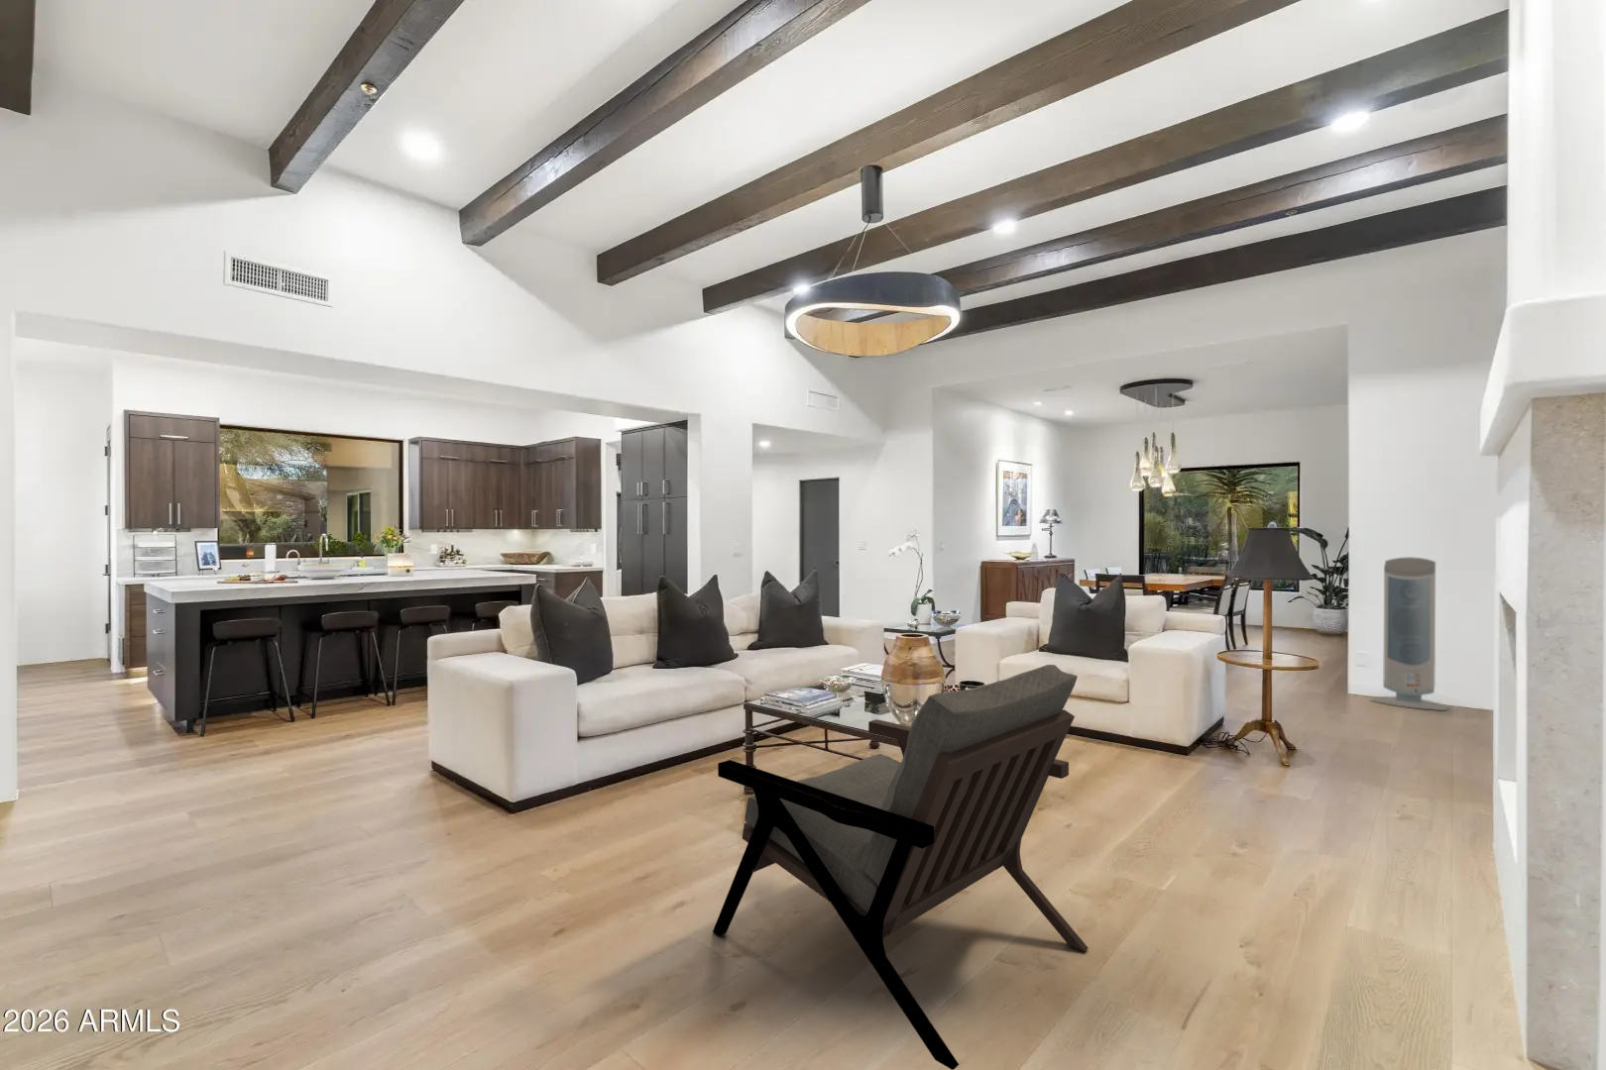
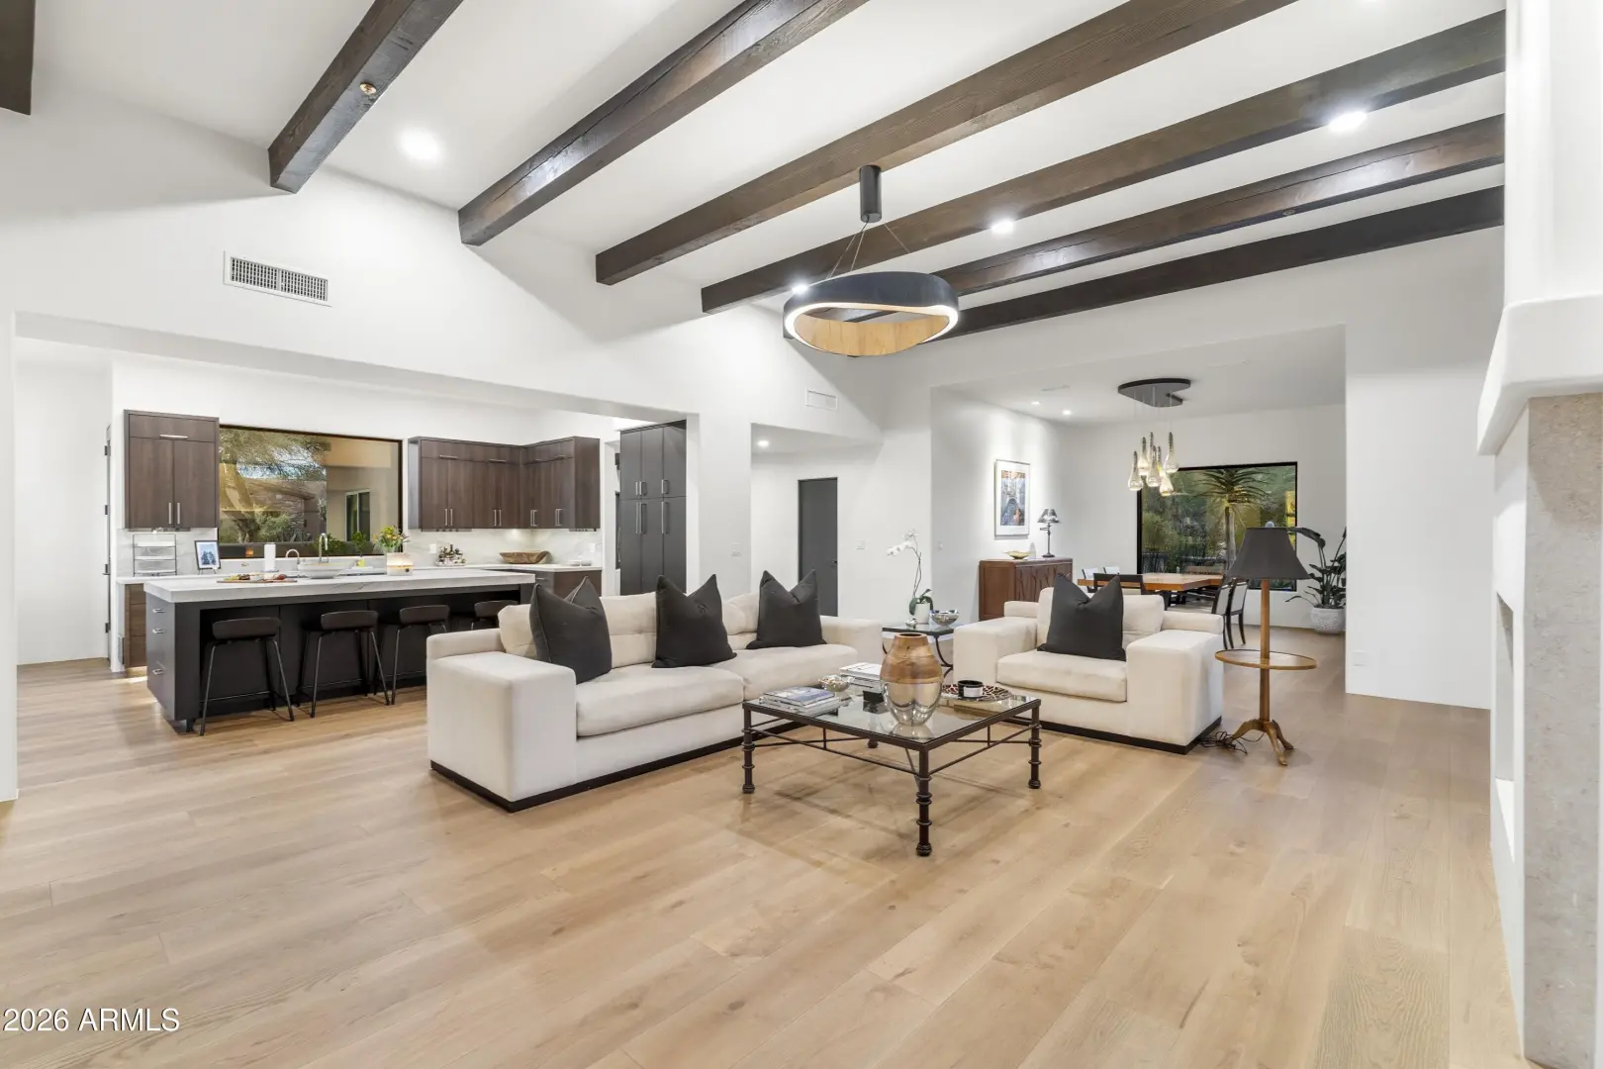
- armchair [712,664,1090,1070]
- air purifier [1371,555,1449,712]
